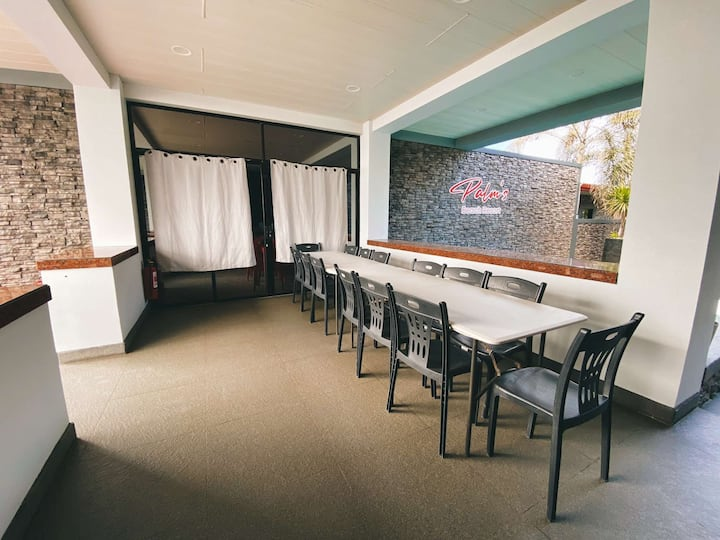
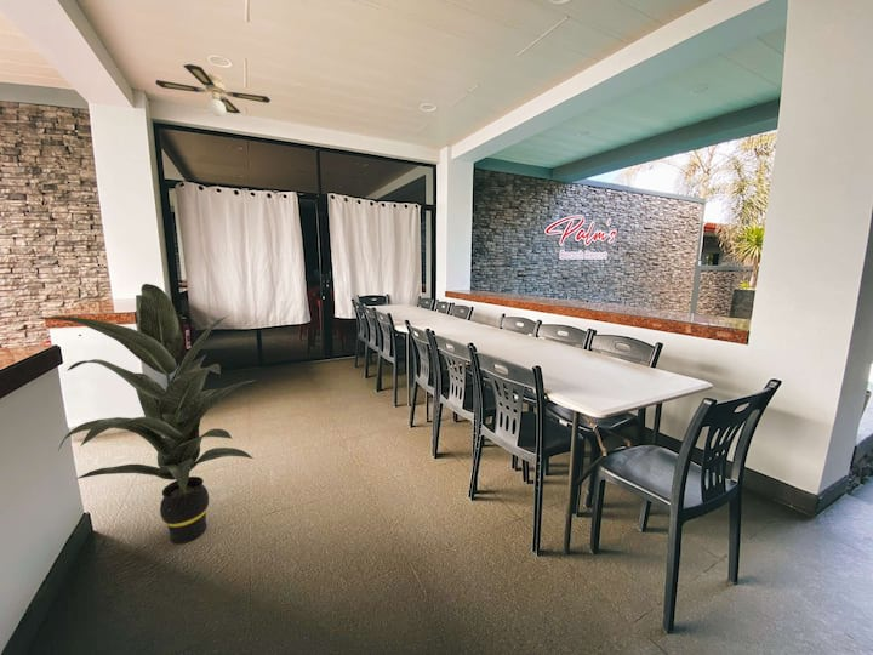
+ ceiling fan [154,63,272,118]
+ indoor plant [30,283,257,545]
